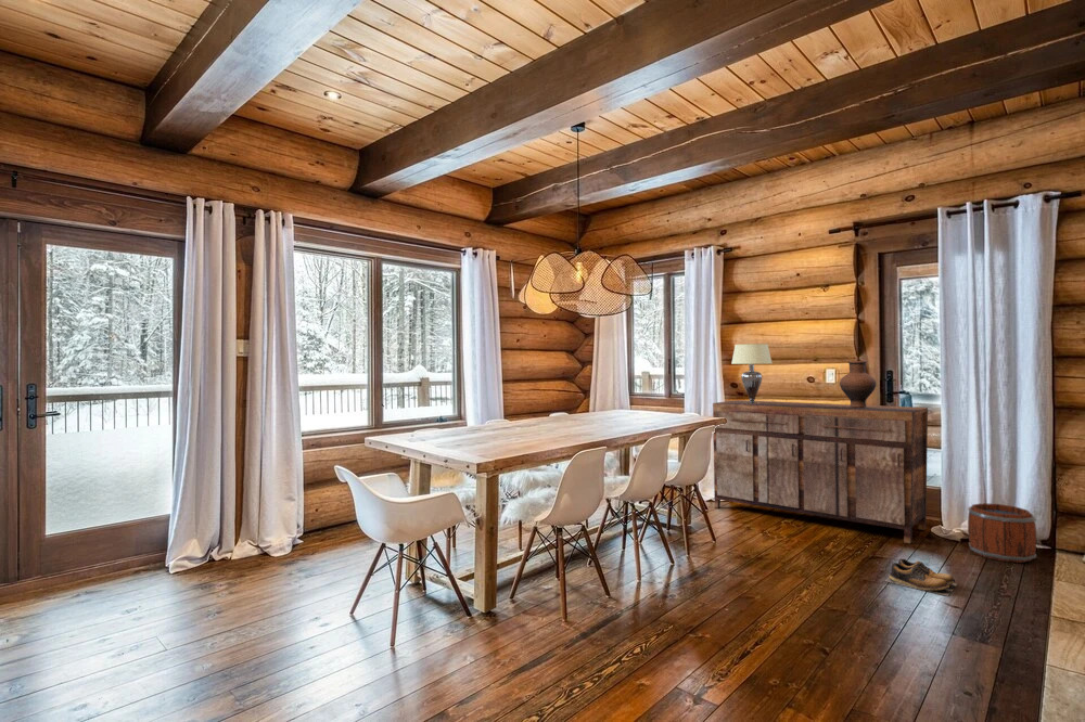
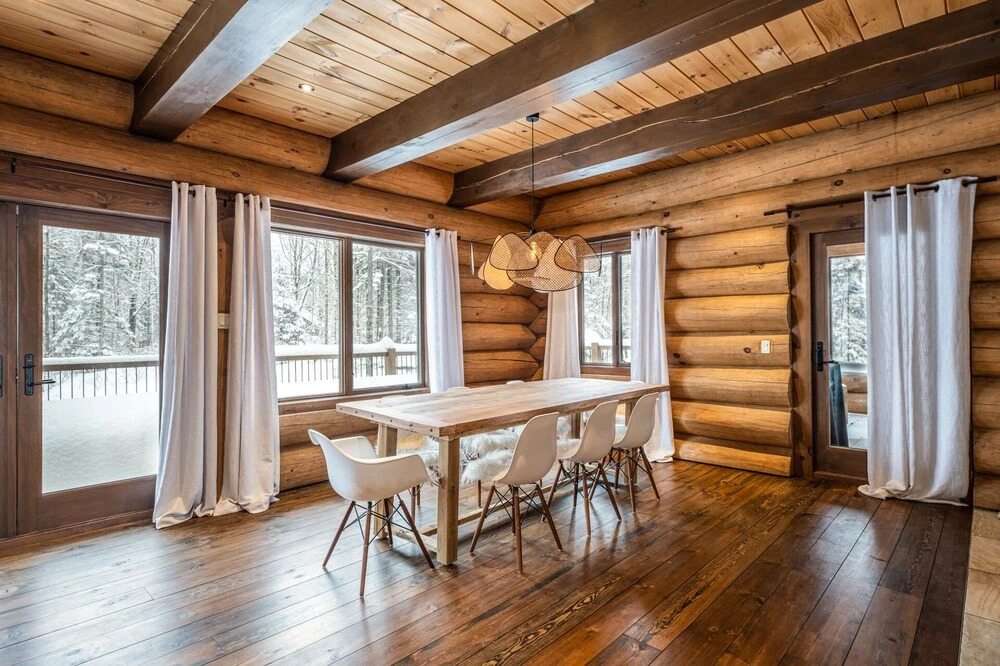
- vase [839,360,878,408]
- bucket [967,502,1037,564]
- shoes [884,557,958,597]
- sideboard [712,399,929,544]
- lampshade [730,343,773,403]
